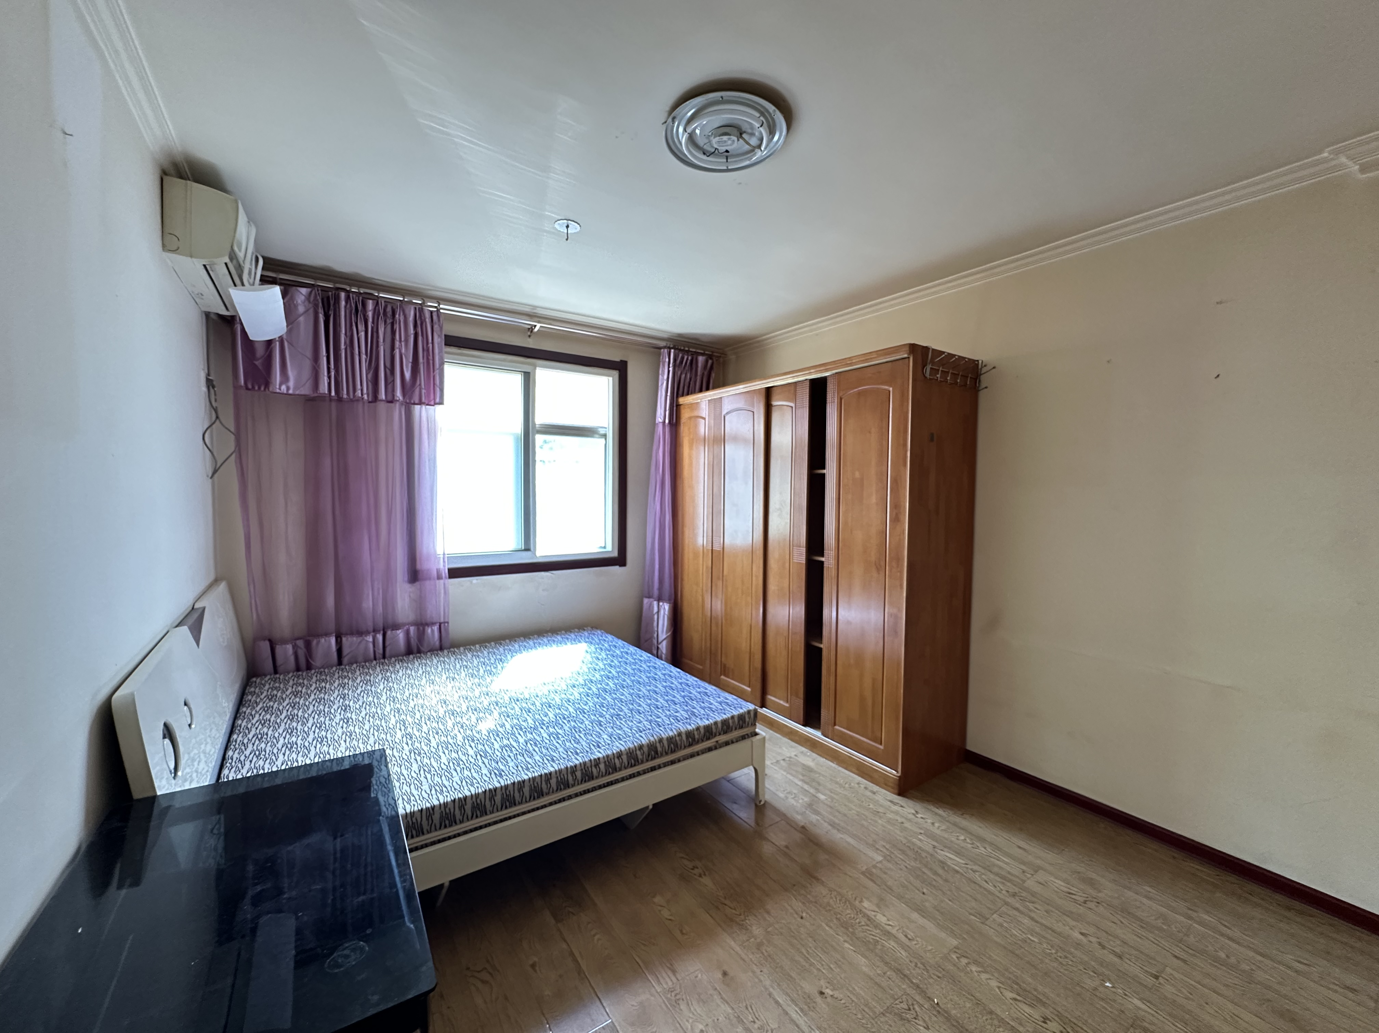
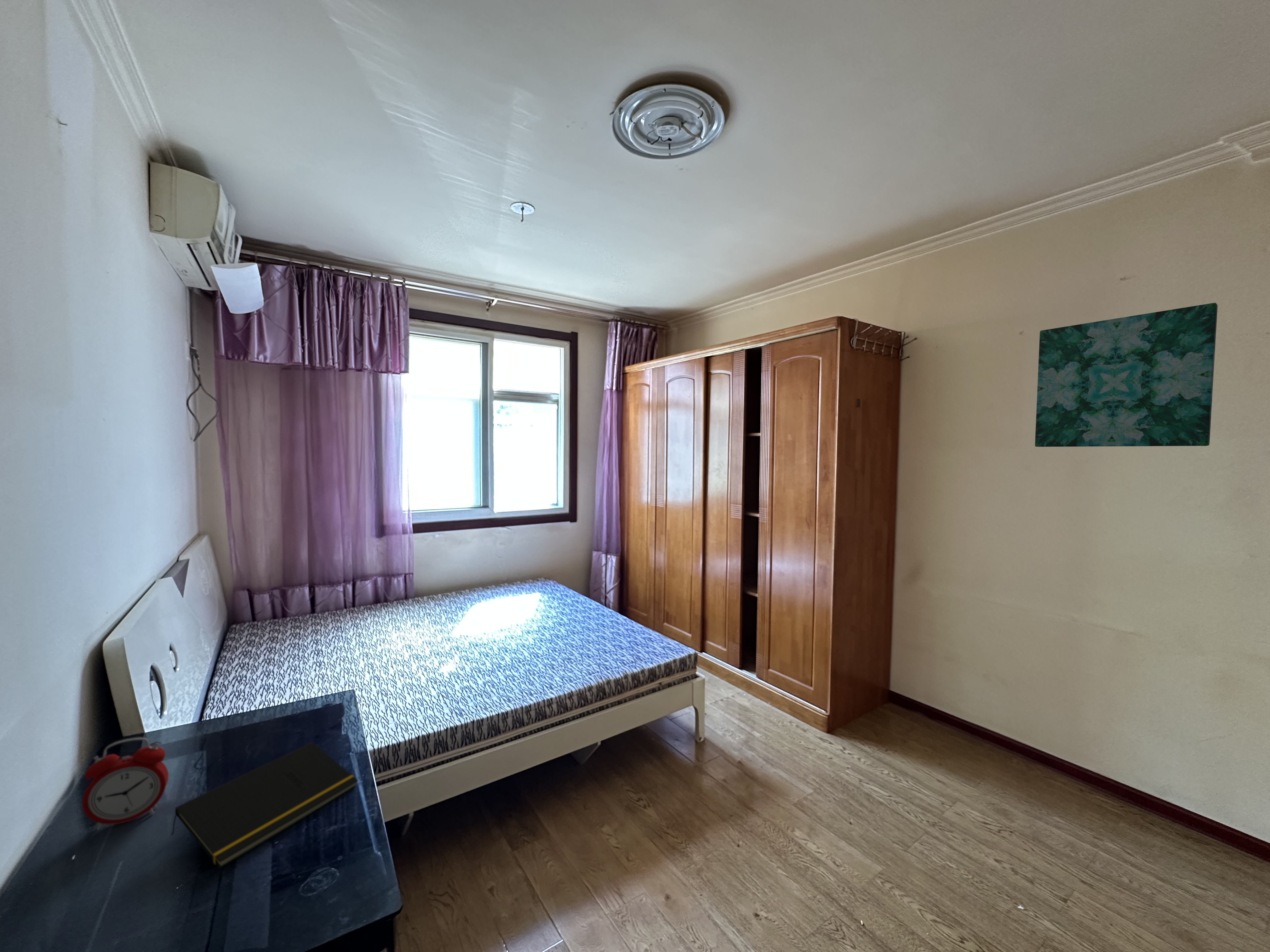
+ wall art [1035,303,1218,447]
+ alarm clock [82,737,169,830]
+ notepad [171,742,358,869]
